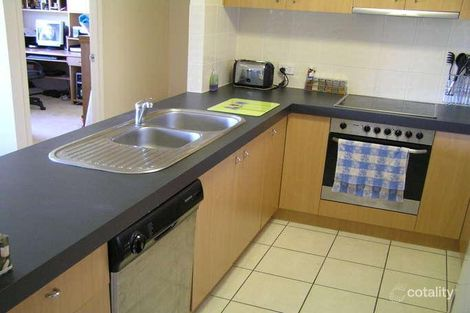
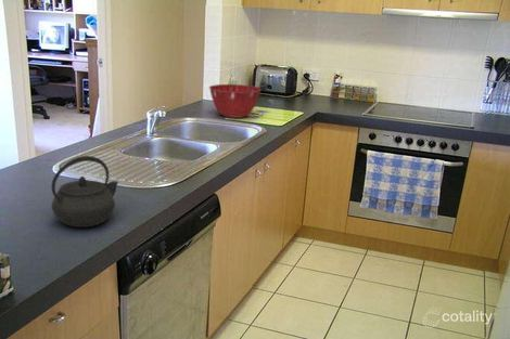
+ mixing bowl [208,83,263,119]
+ kettle [51,155,119,229]
